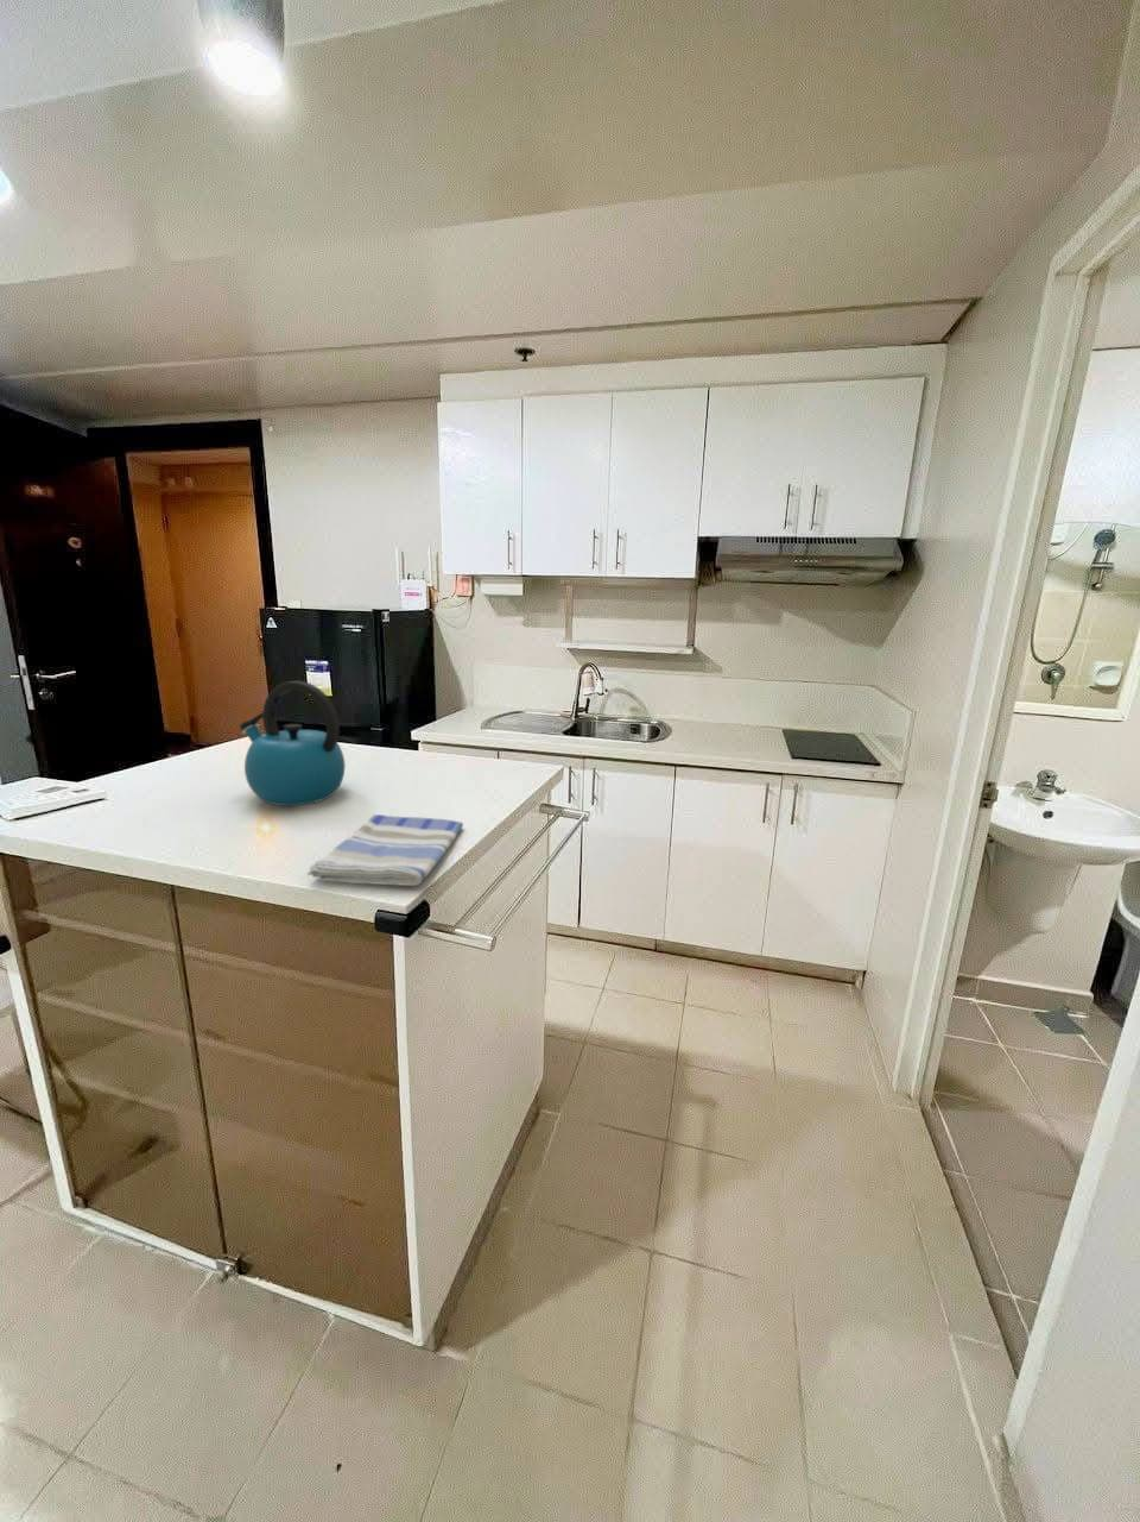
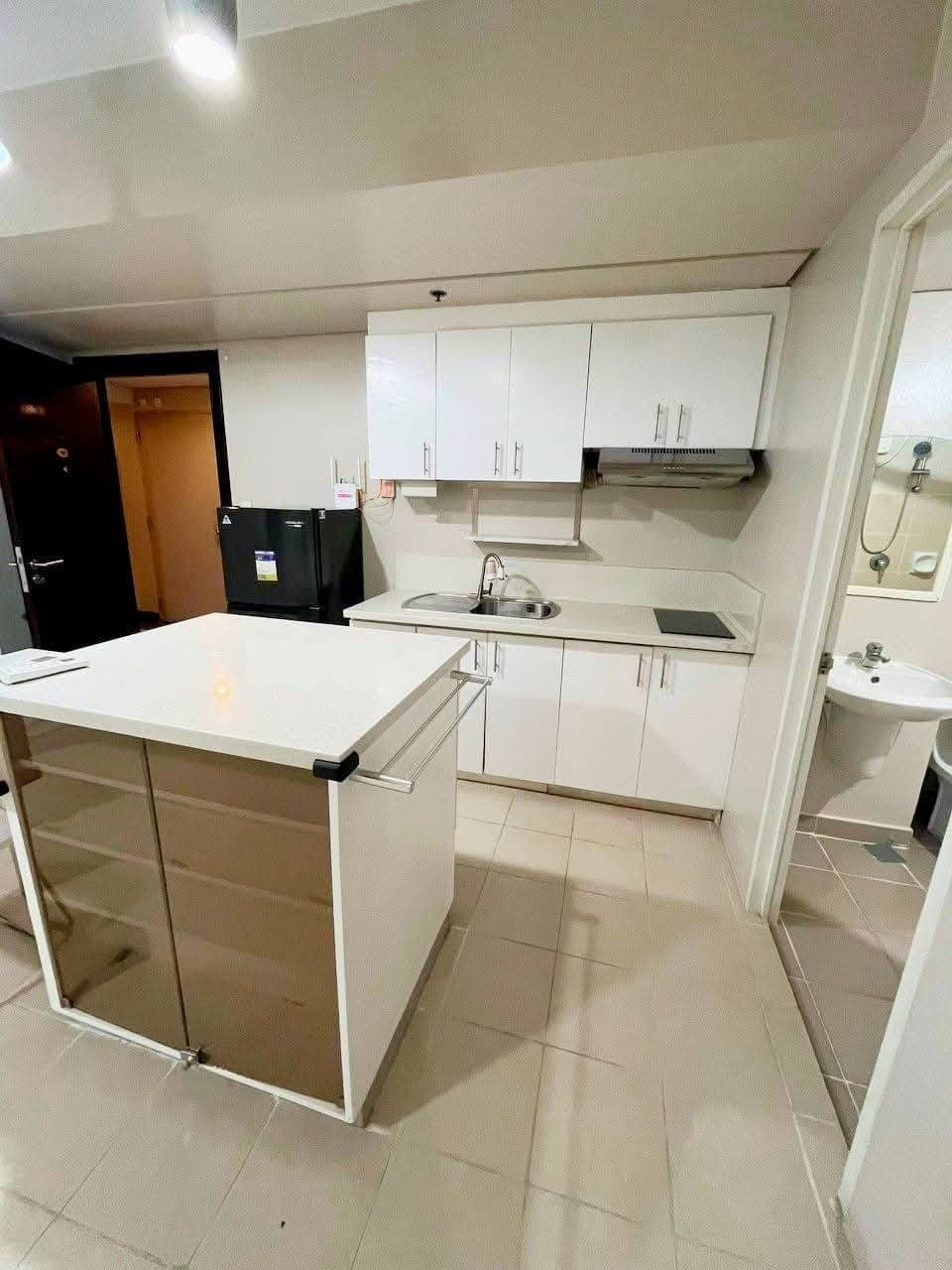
- kettle [238,681,347,808]
- dish towel [307,814,465,887]
